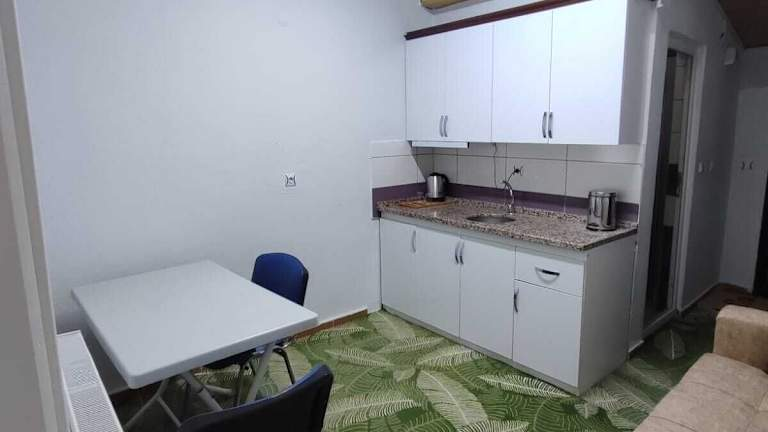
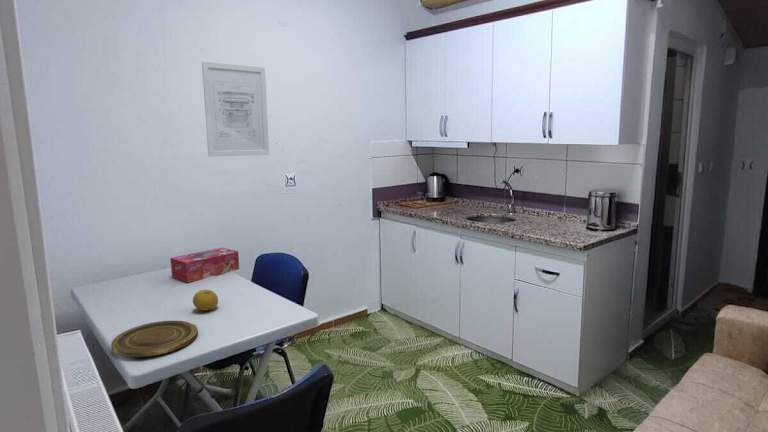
+ fruit [192,289,219,312]
+ plate [110,319,199,358]
+ tissue box [169,247,240,284]
+ wall art [201,61,270,158]
